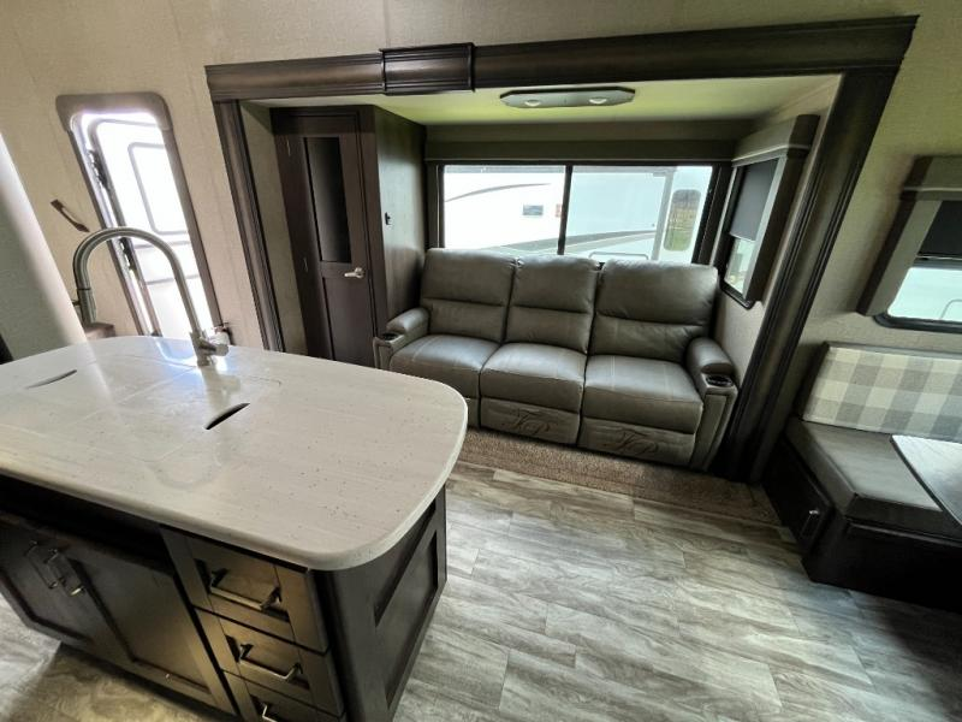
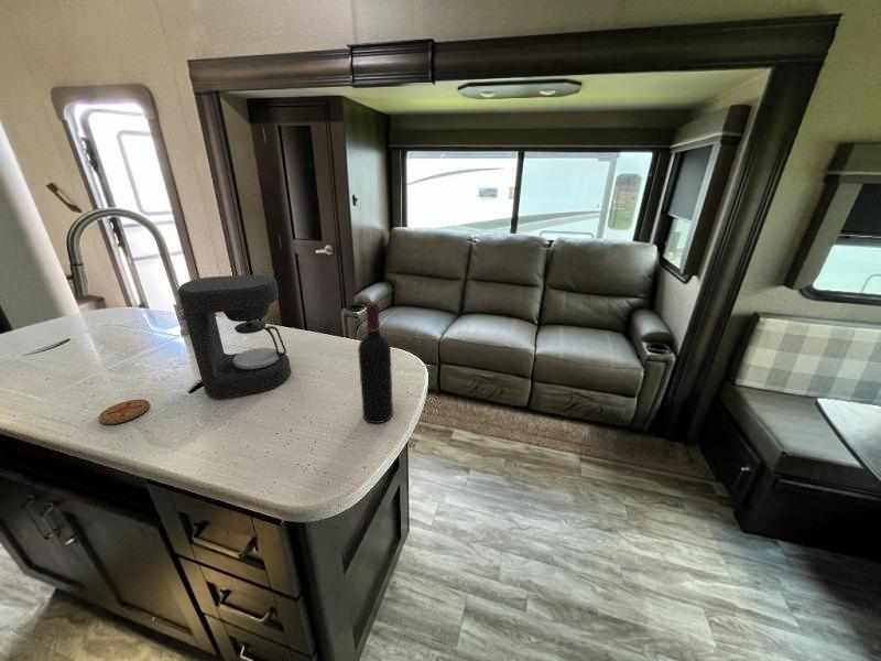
+ coffee maker [176,274,292,399]
+ wine bottle [357,302,394,424]
+ coaster [97,399,151,425]
